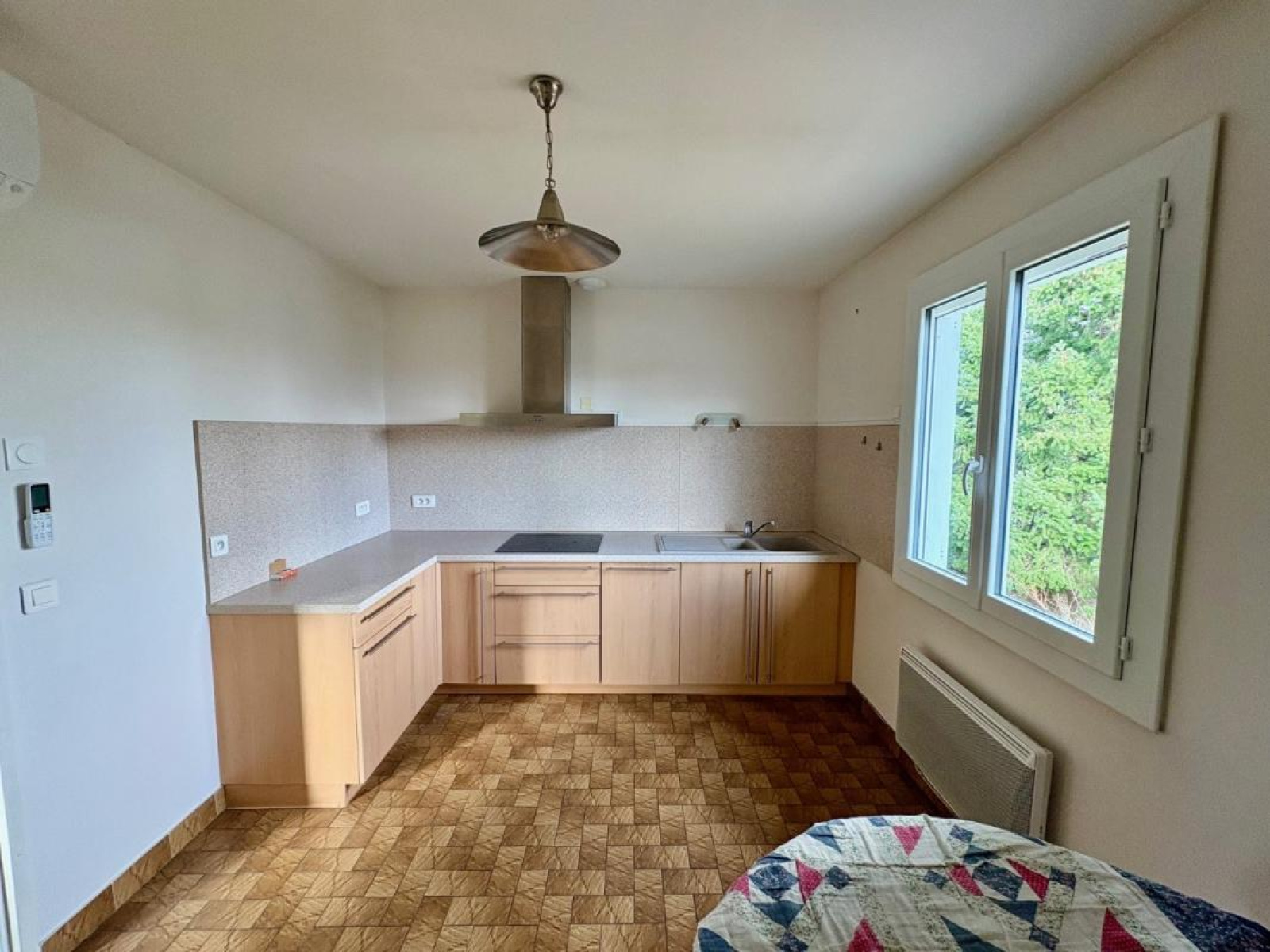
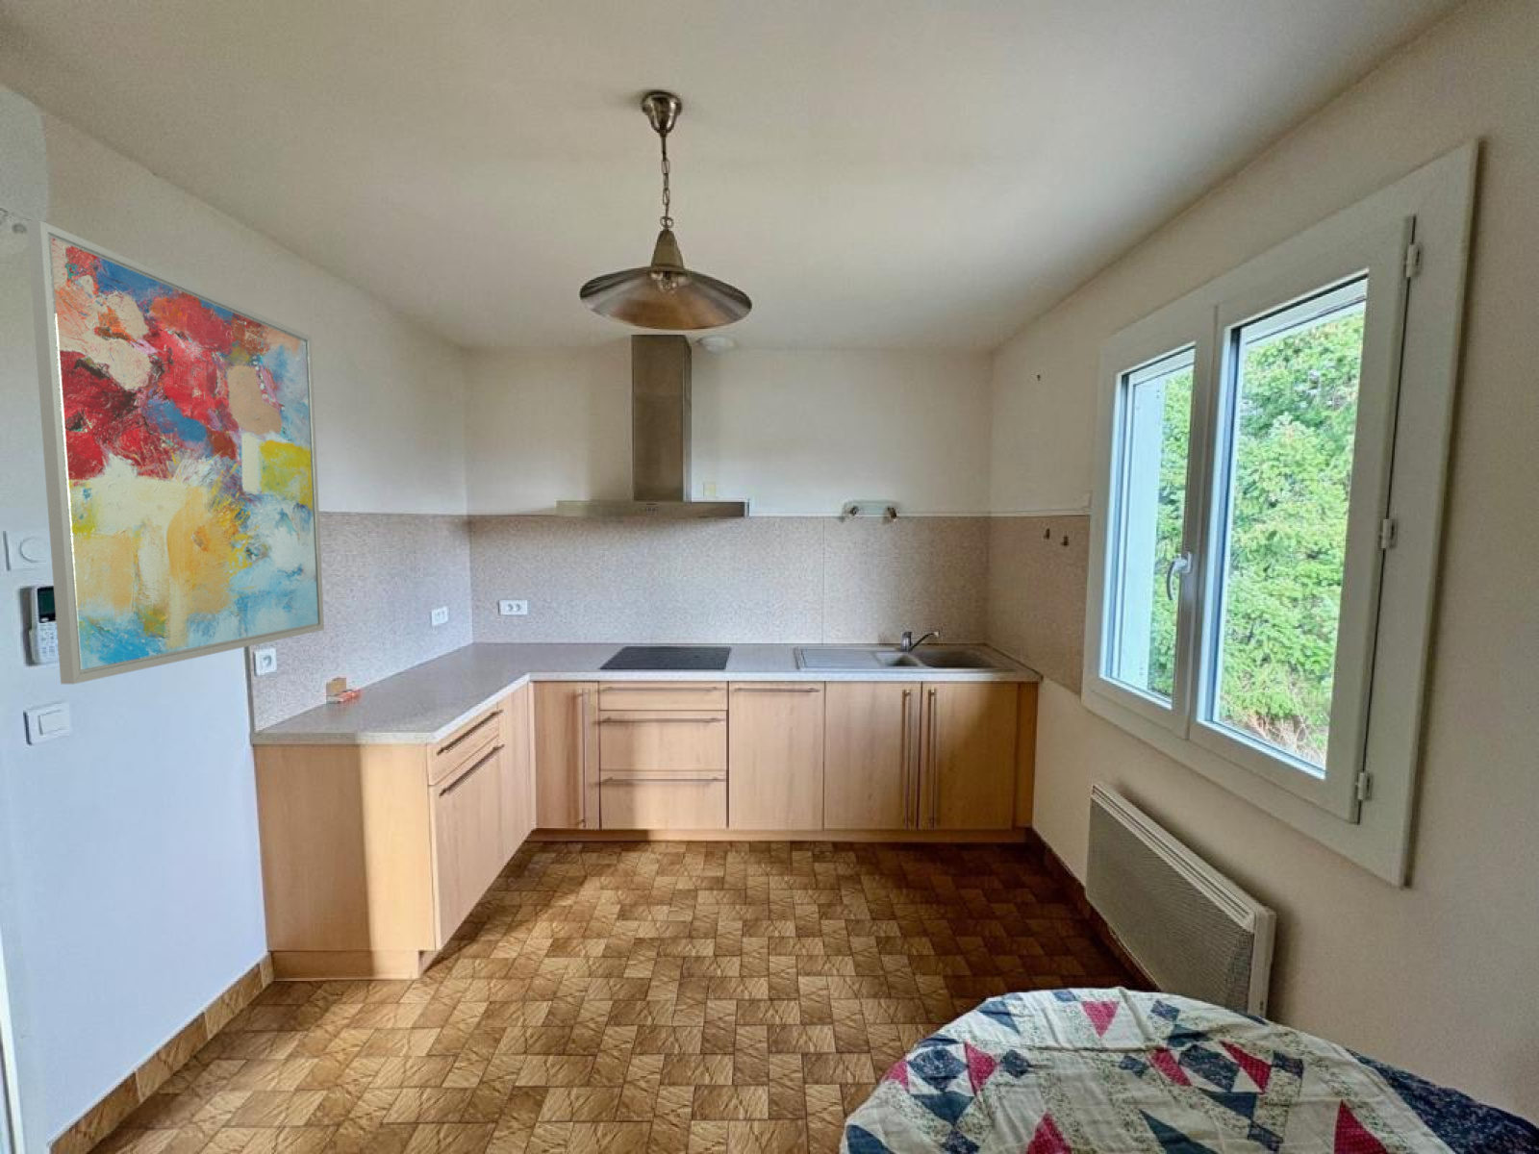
+ wall art [25,219,325,685]
